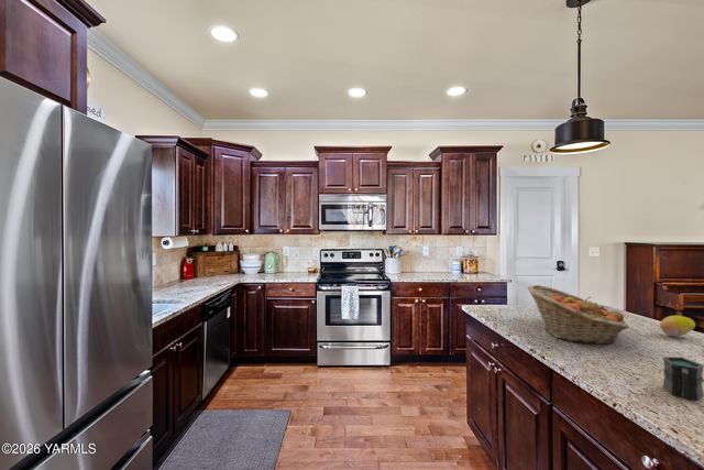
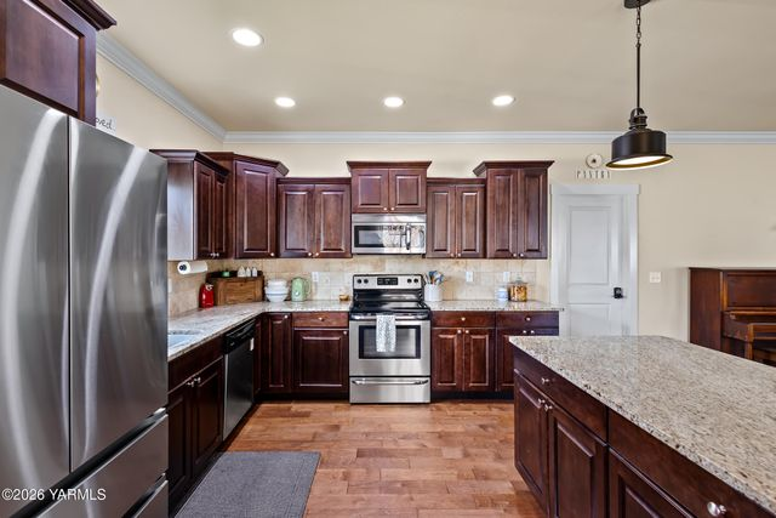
- mug [662,356,704,402]
- fruit [659,315,696,338]
- fruit basket [527,284,630,346]
